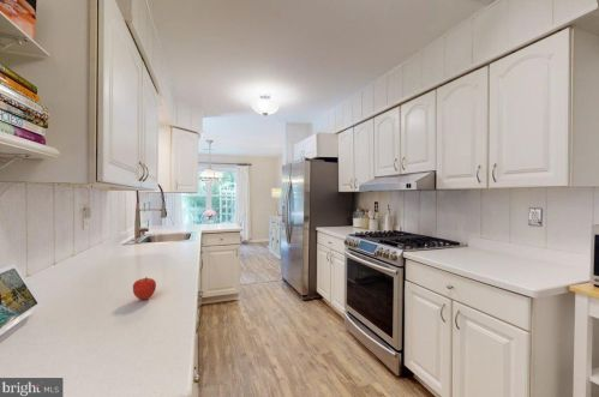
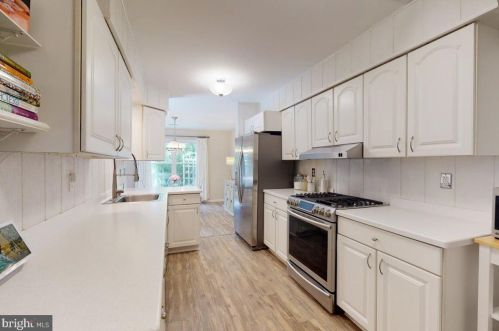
- fruit [132,276,157,301]
